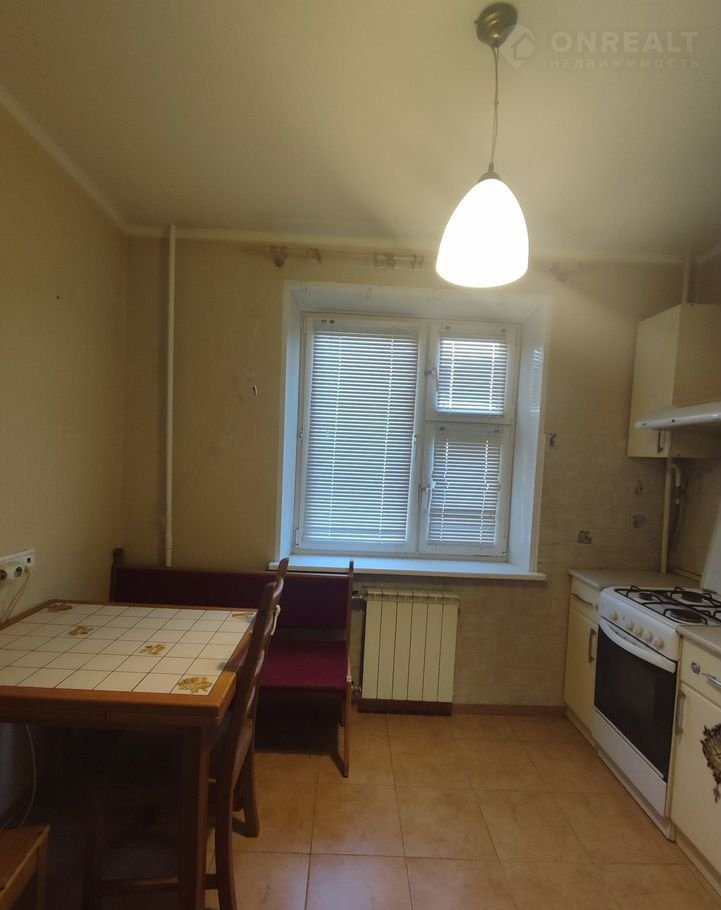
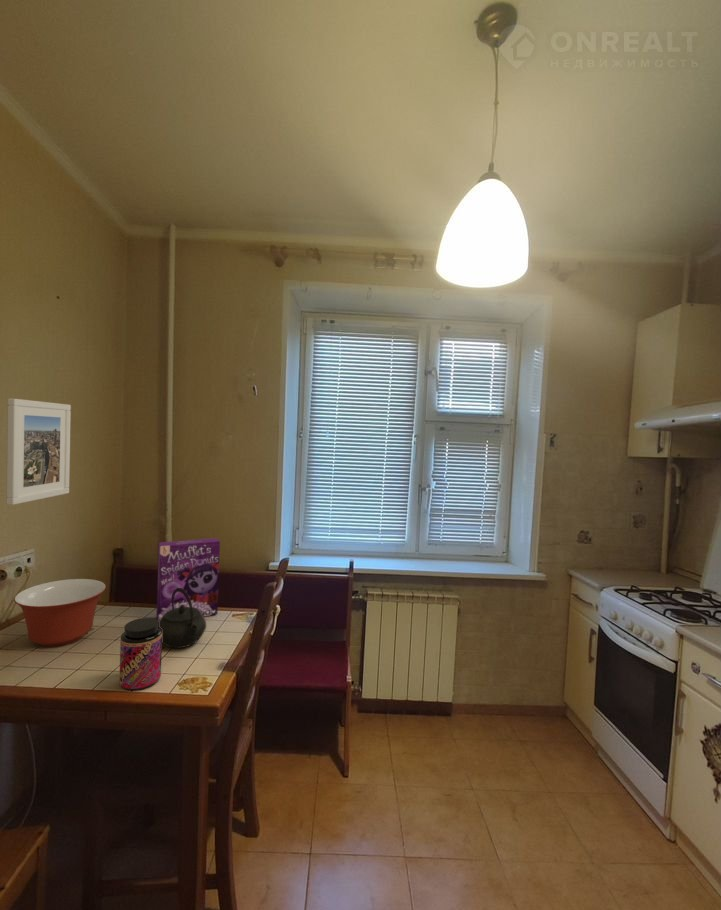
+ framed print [6,397,72,506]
+ jar [119,617,163,691]
+ kettle [159,588,207,649]
+ mixing bowl [13,578,107,647]
+ cereal box [156,537,221,621]
